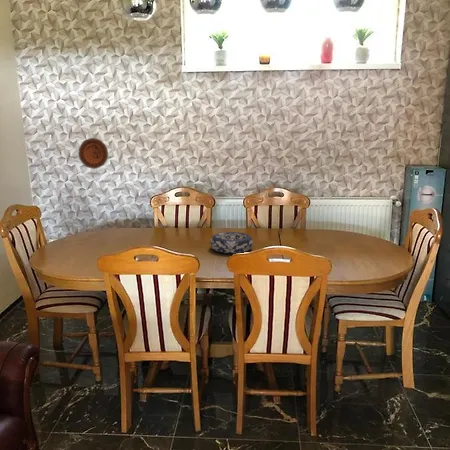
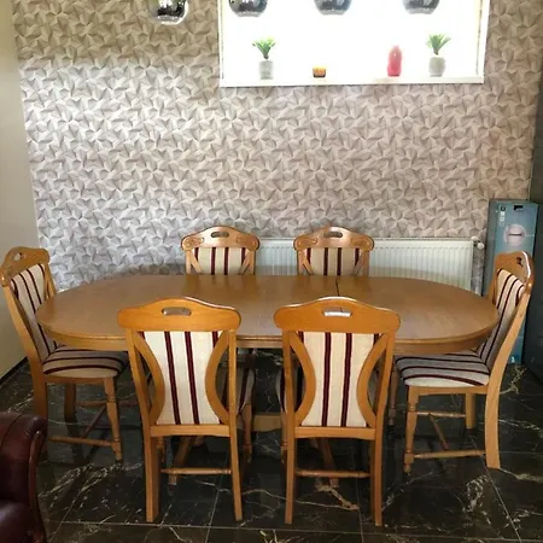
- decorative bowl [209,231,254,254]
- decorative plate [78,137,109,170]
